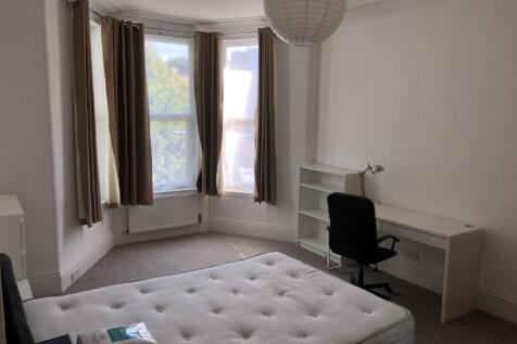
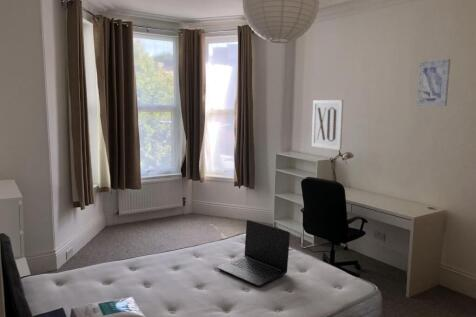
+ wall art [311,99,344,151]
+ wall art [416,58,451,107]
+ laptop [216,219,291,288]
